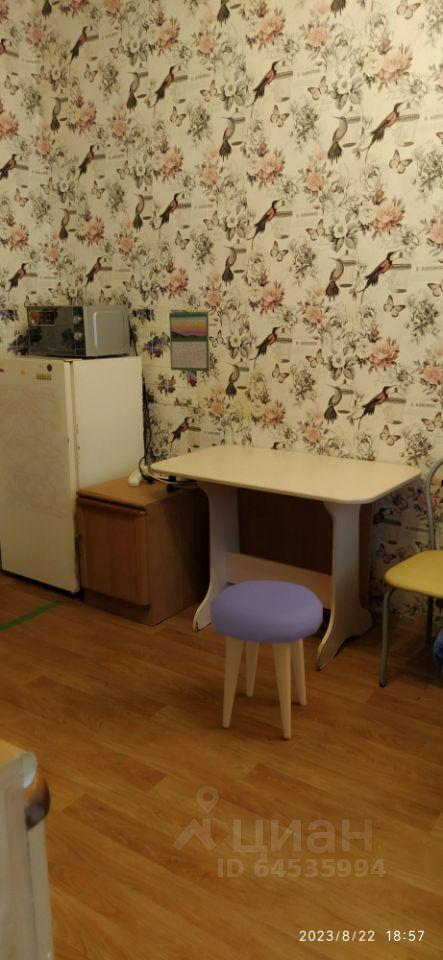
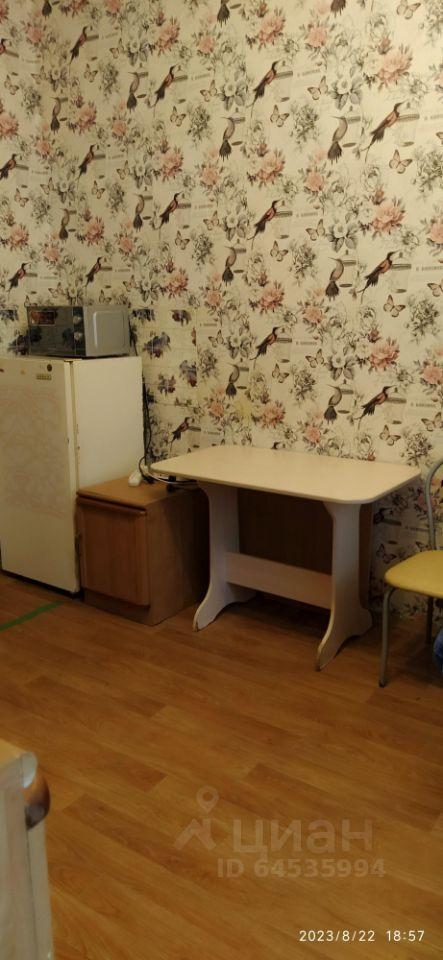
- calendar [168,308,211,372]
- stool [209,579,324,739]
